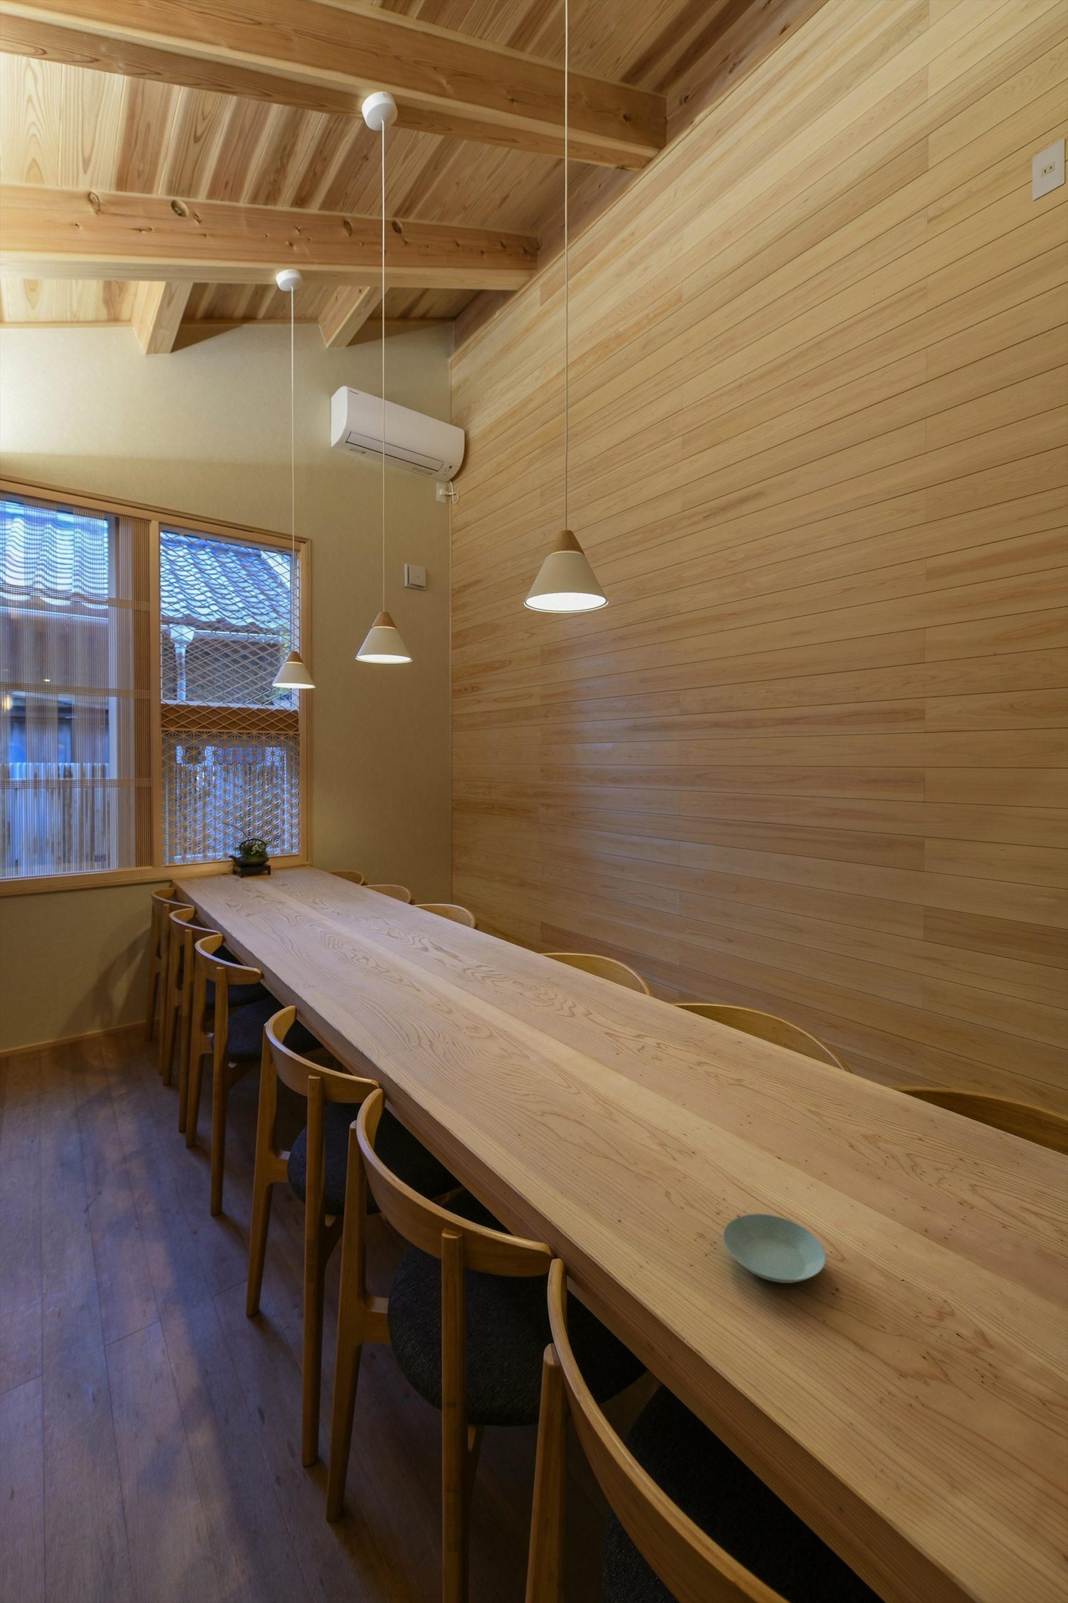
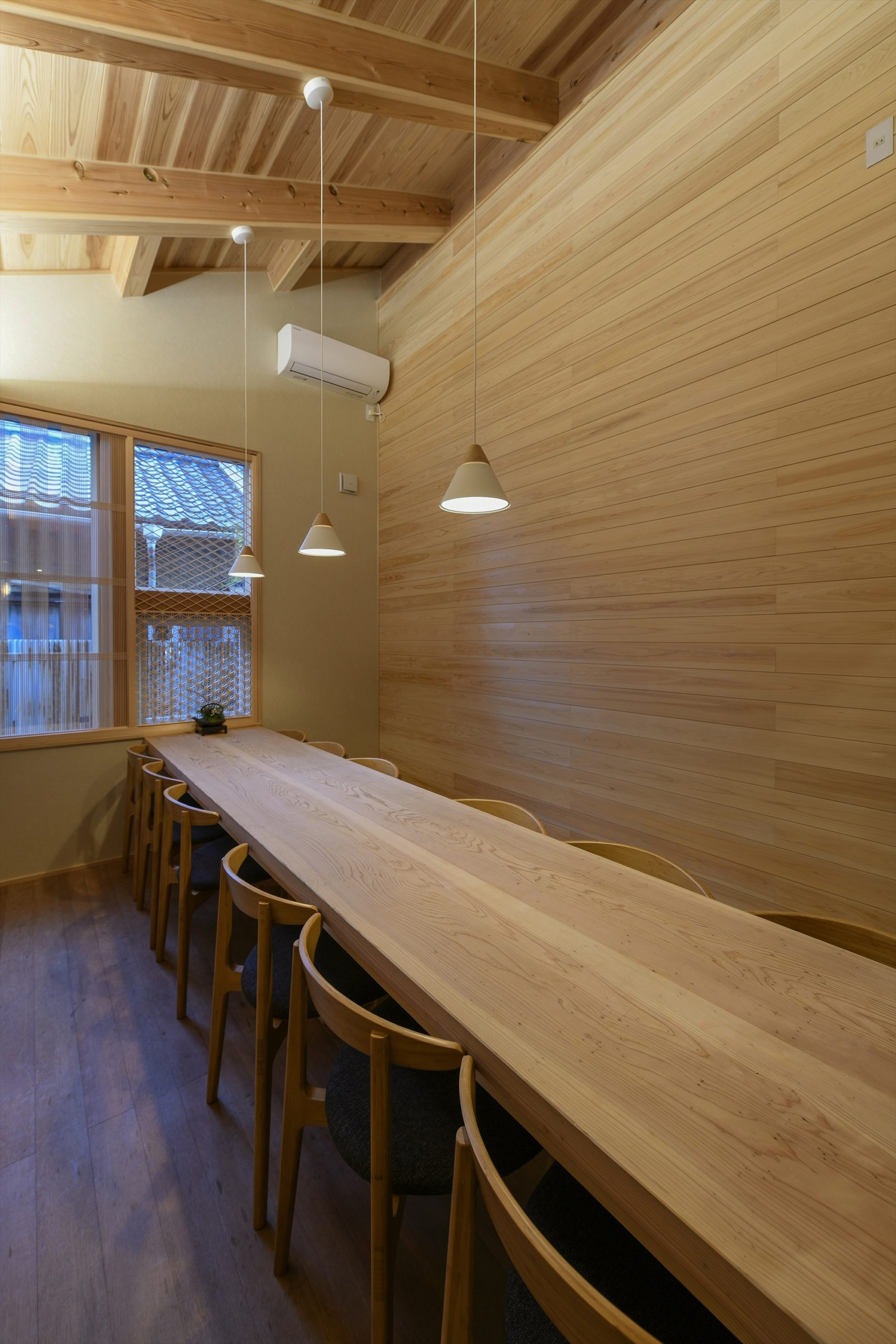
- saucer [722,1213,826,1283]
